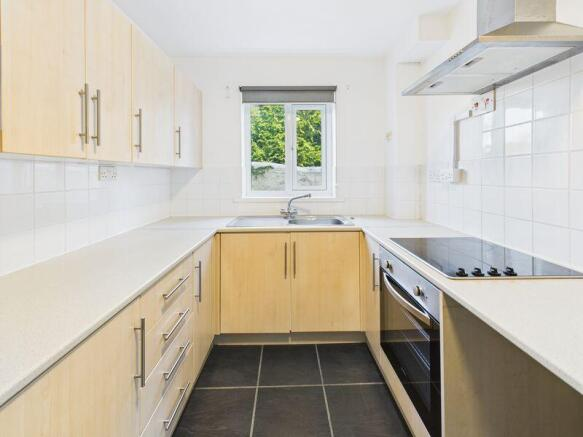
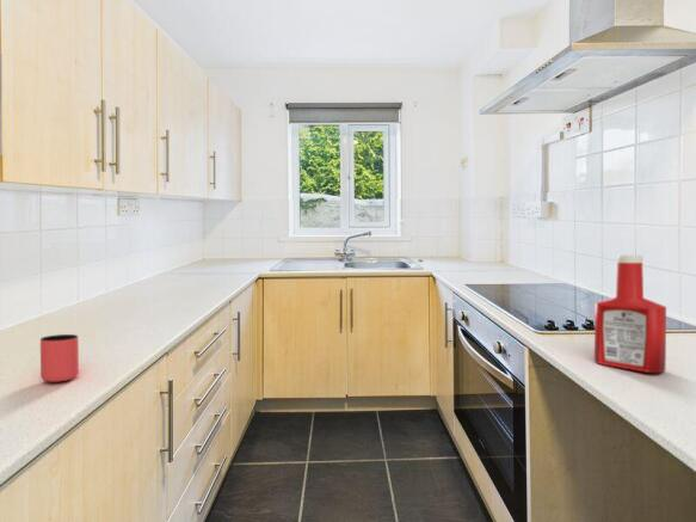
+ cup [39,333,80,383]
+ soap bottle [593,254,667,374]
